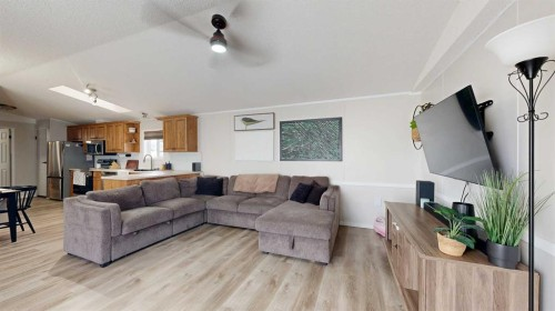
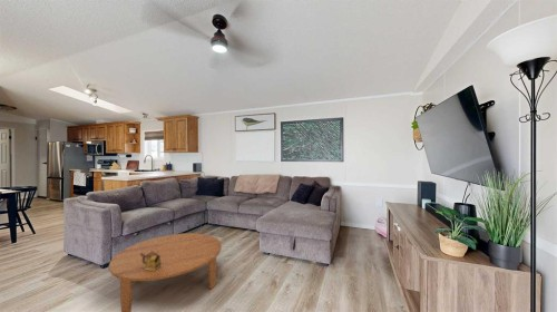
+ coffee table [108,232,223,312]
+ teapot [140,251,162,271]
